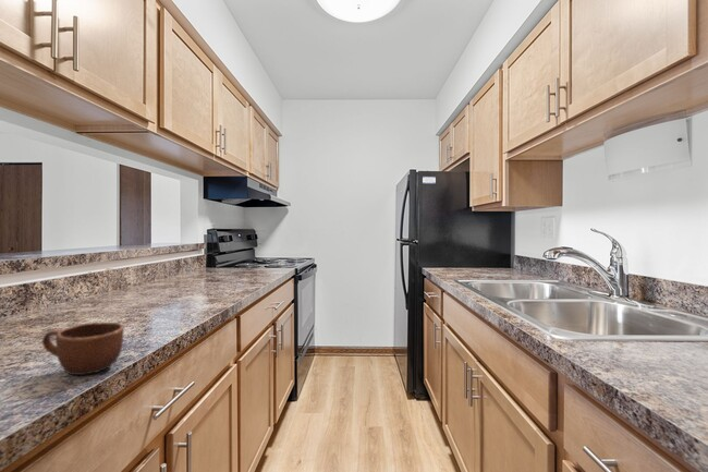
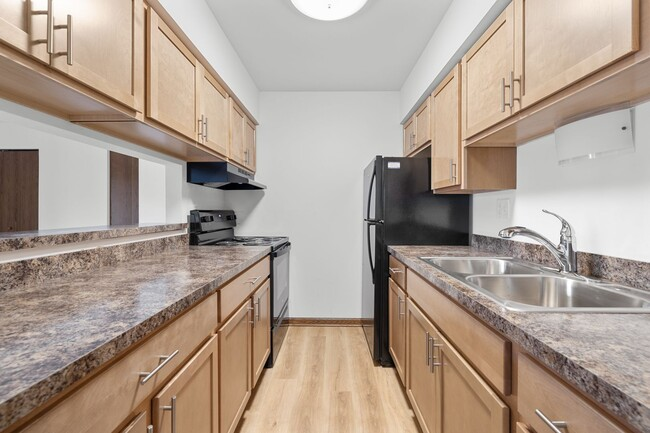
- mug [41,322,125,376]
